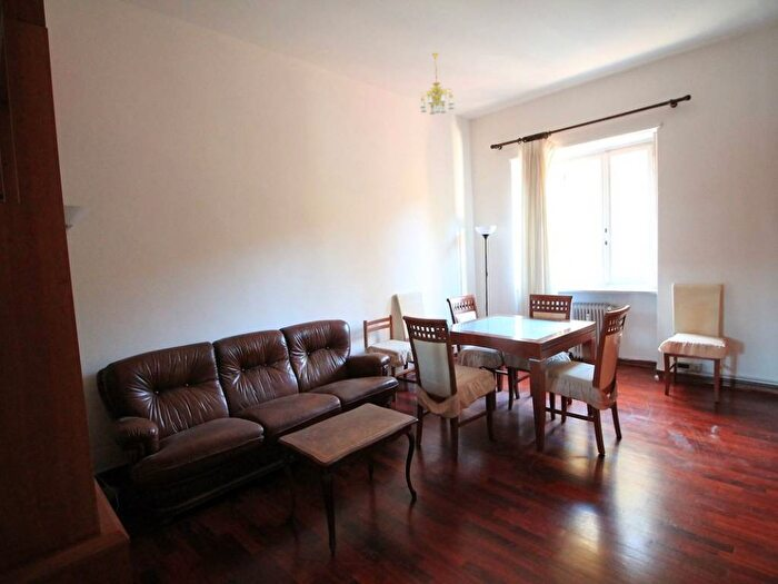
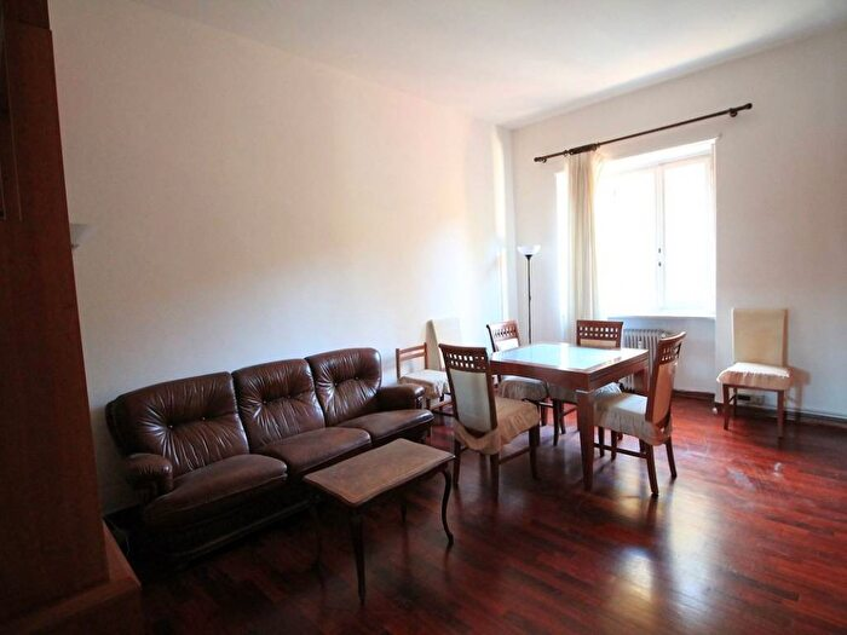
- chandelier [419,51,456,116]
